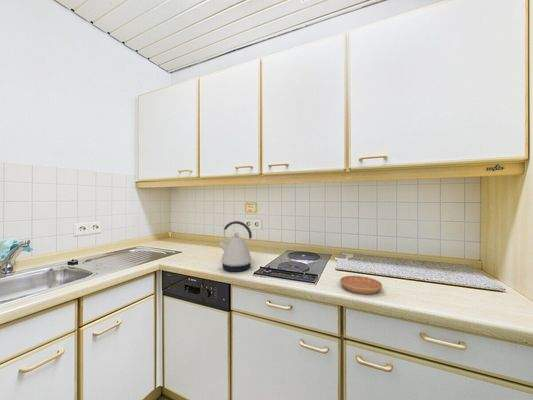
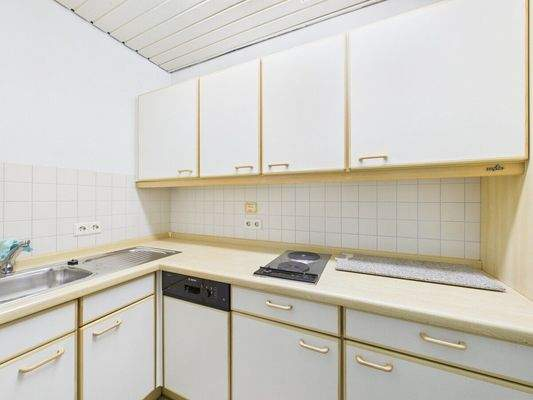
- kettle [217,220,255,273]
- saucer [339,275,383,295]
